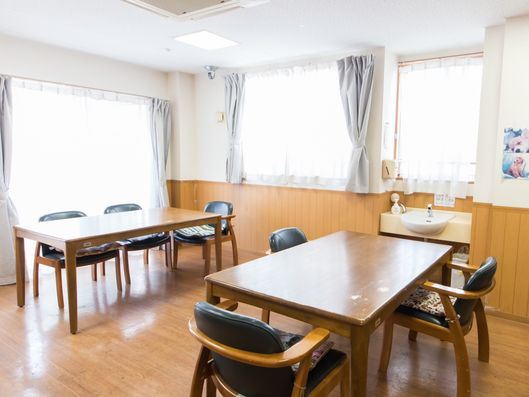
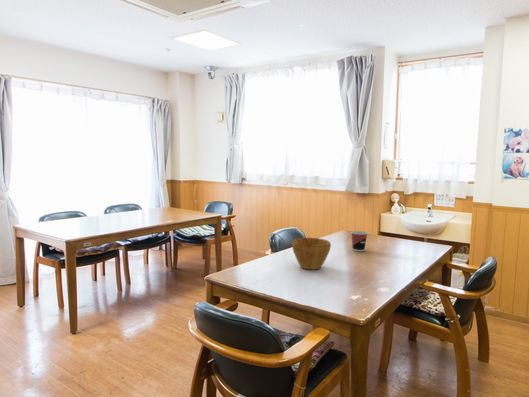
+ bowl [291,237,332,270]
+ cup [350,230,368,252]
